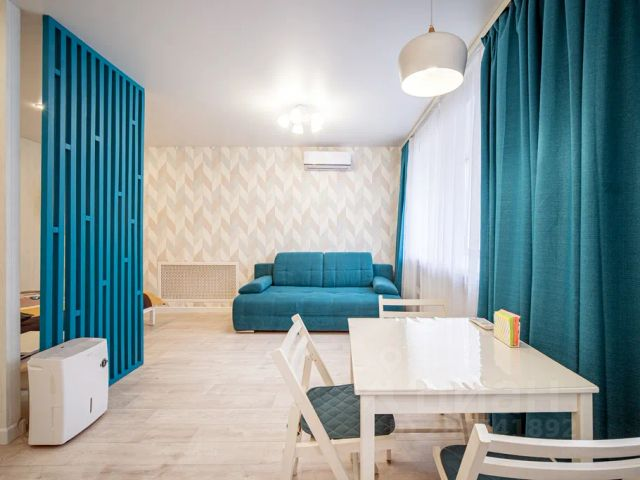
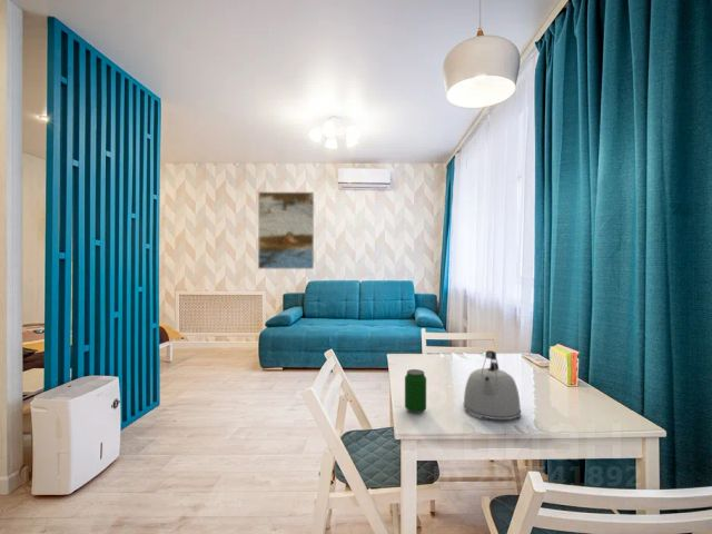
+ kettle [463,349,522,421]
+ beverage can [404,368,427,415]
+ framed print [257,191,315,270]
